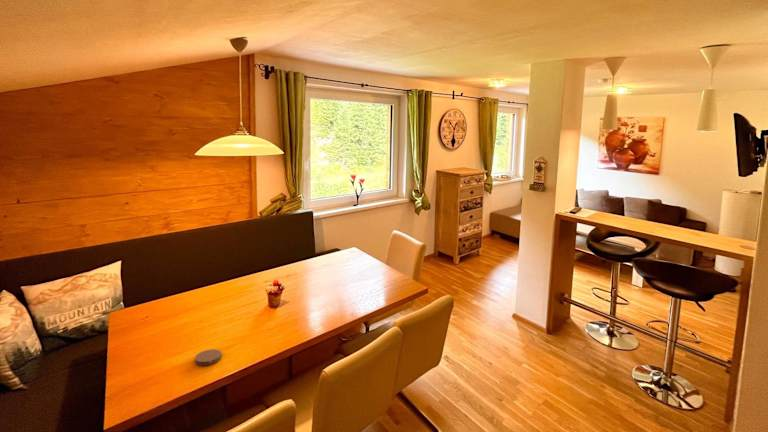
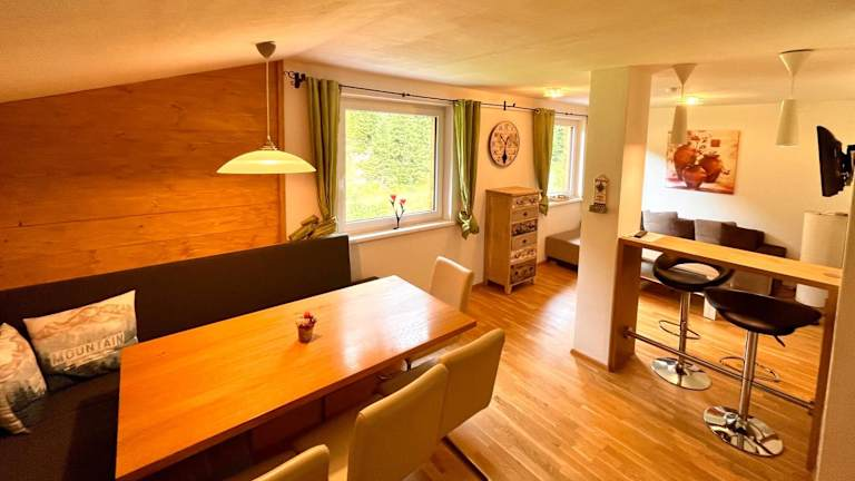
- coaster [194,348,223,366]
